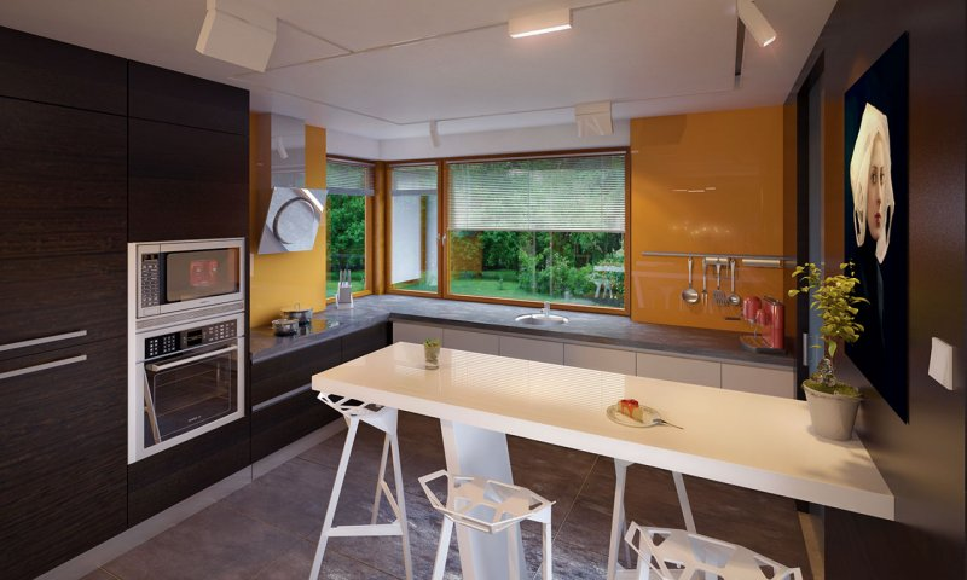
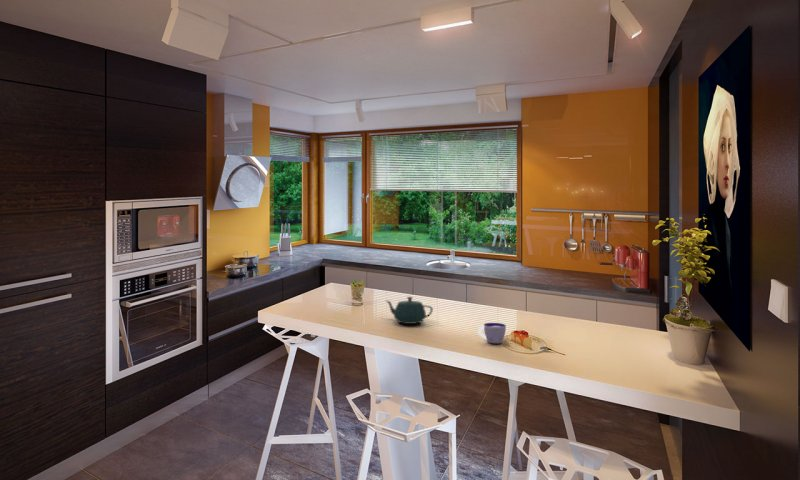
+ teapot [385,296,434,325]
+ cup [477,322,507,345]
